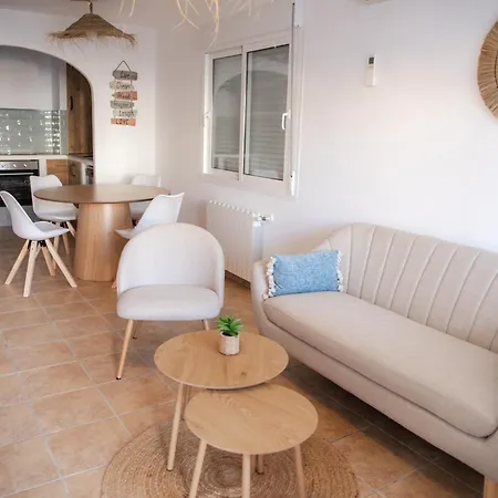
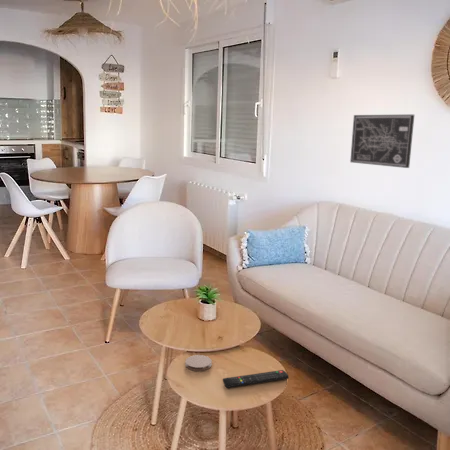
+ remote control [222,369,290,389]
+ coaster [184,354,213,372]
+ wall art [349,114,415,169]
